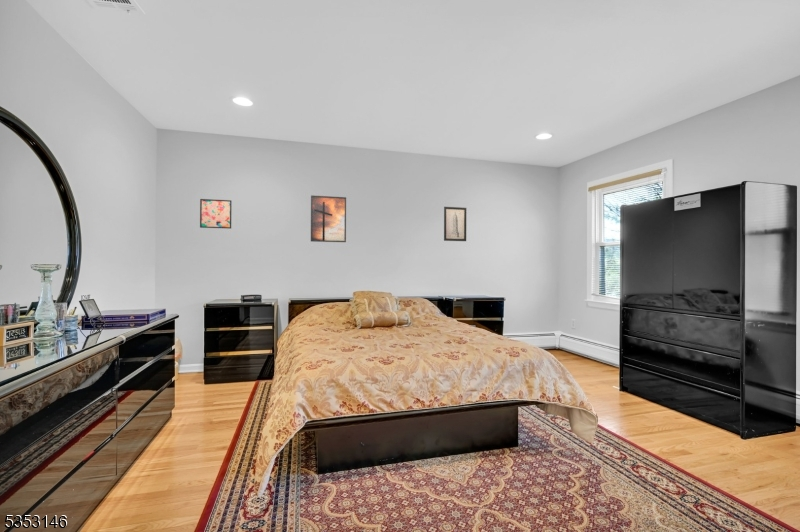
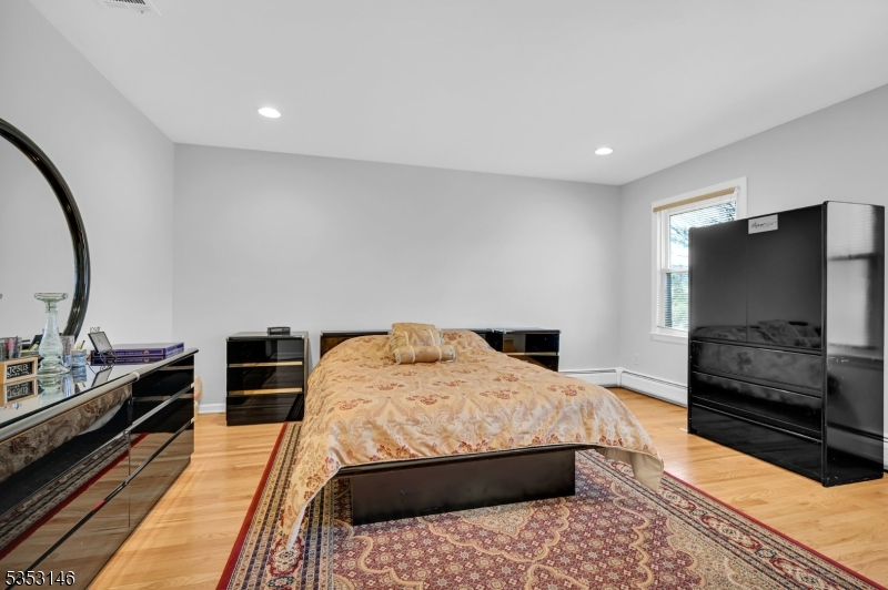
- wall art [199,198,232,230]
- wall art [443,206,467,242]
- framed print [310,194,347,243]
